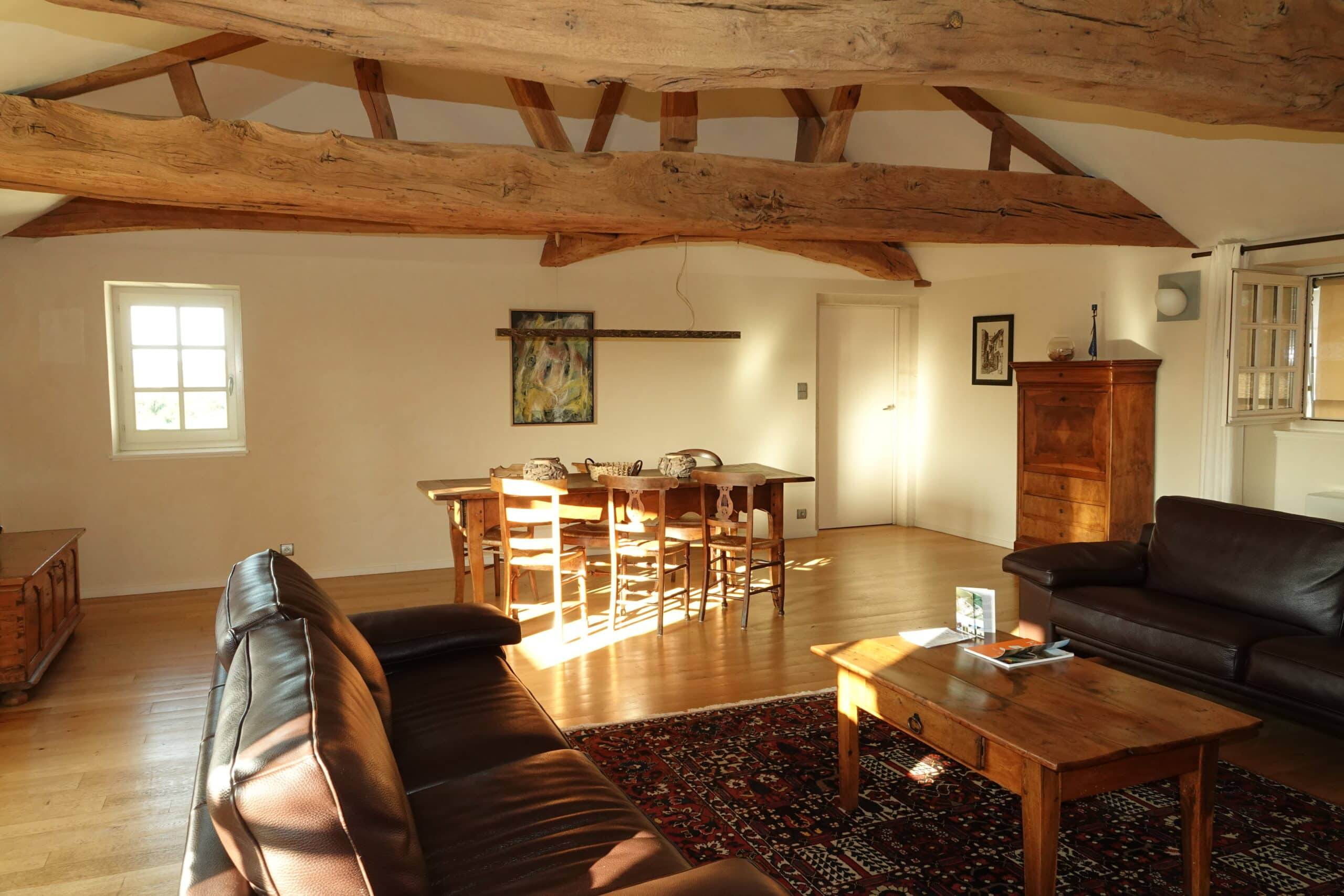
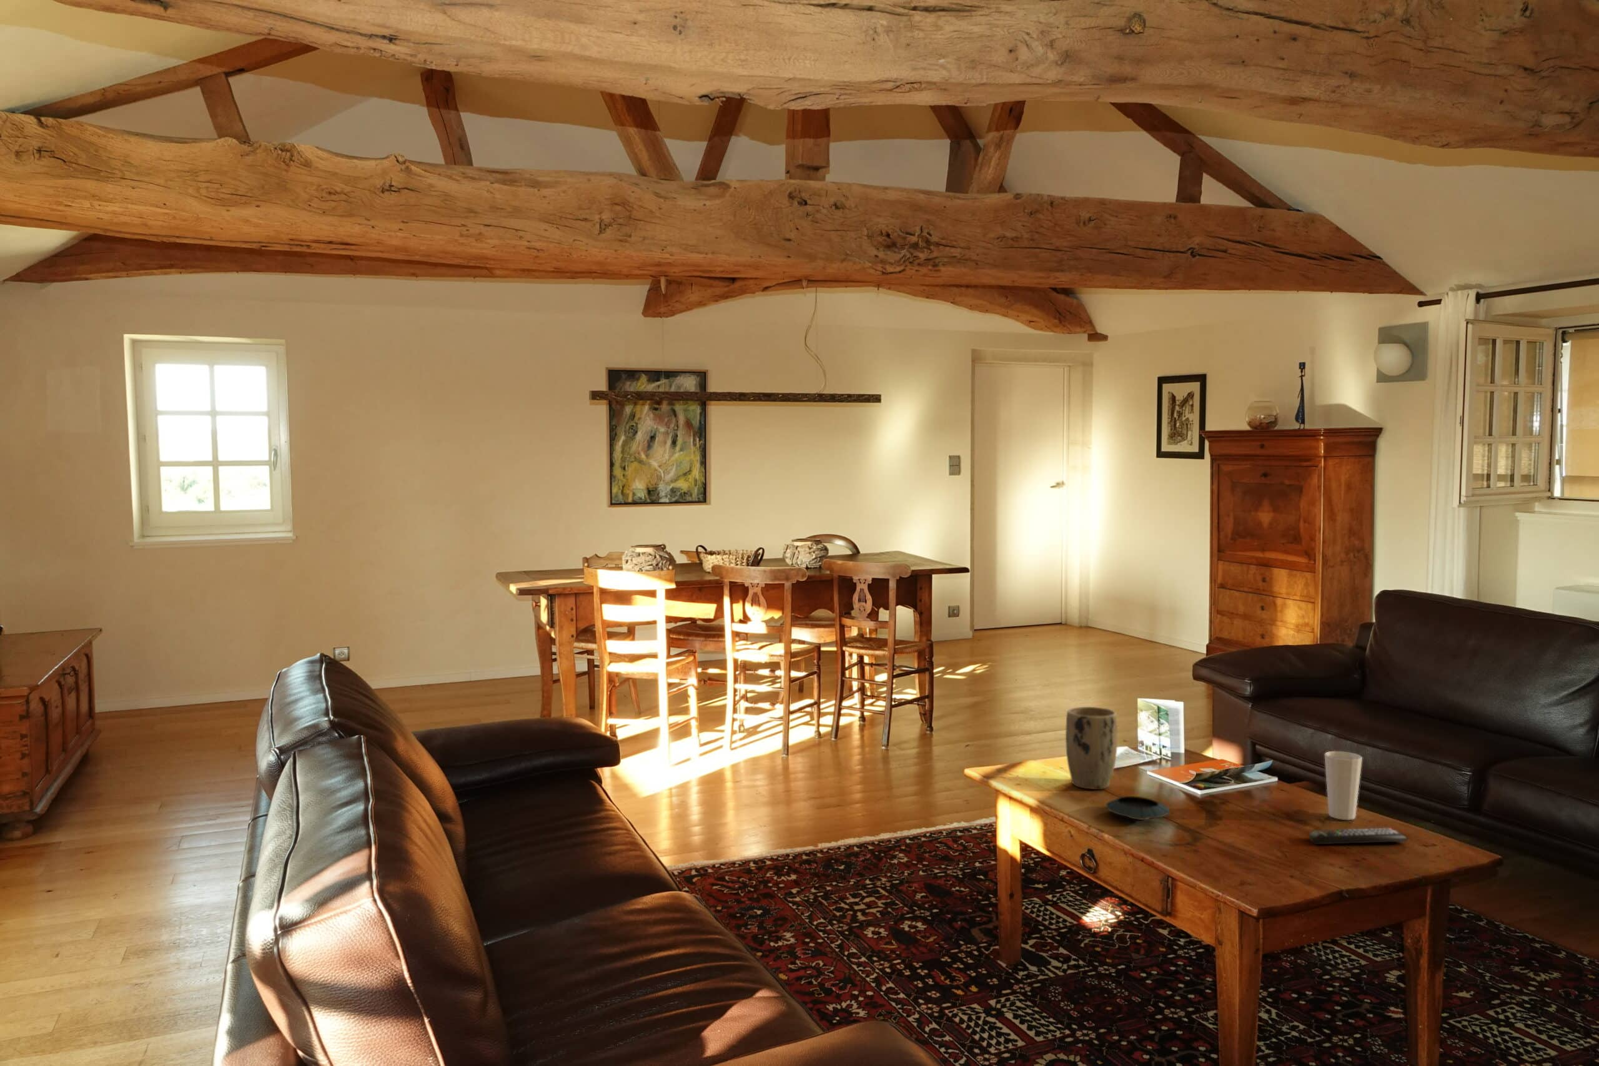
+ plant pot [1065,707,1118,790]
+ remote control [1309,827,1409,845]
+ saucer [1105,796,1171,821]
+ cup [1324,751,1363,821]
